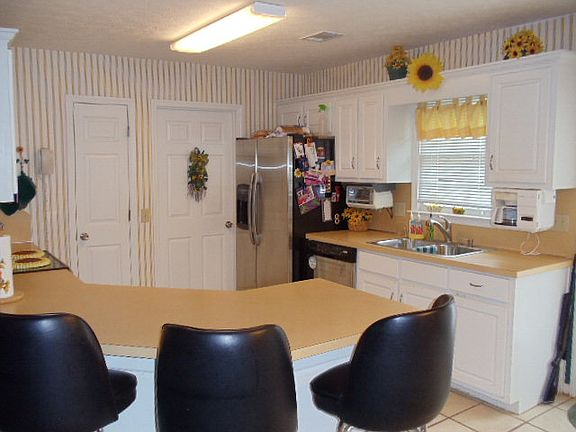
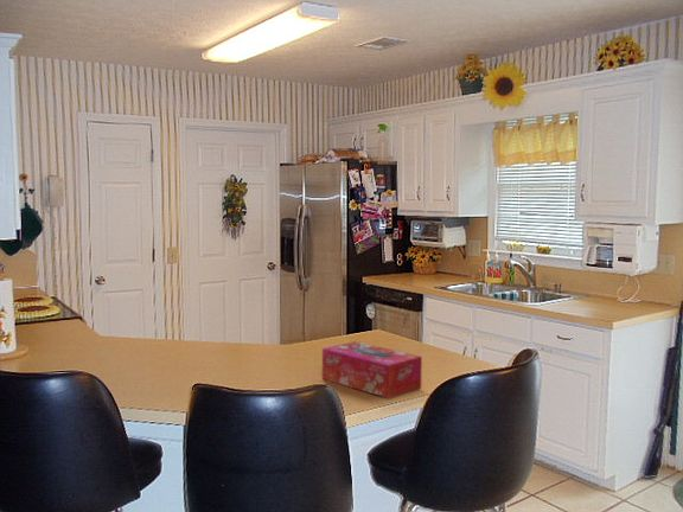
+ tissue box [321,340,423,399]
